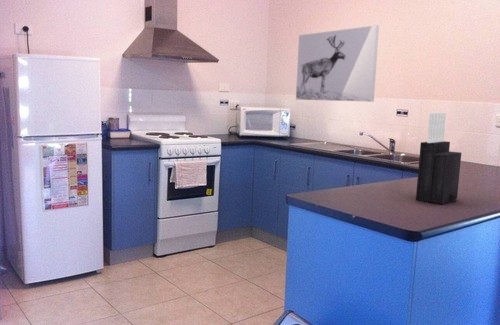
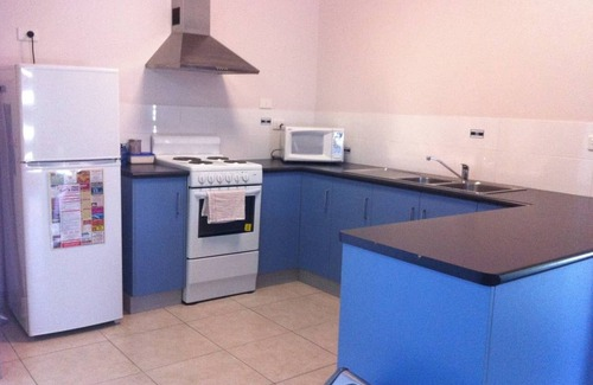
- knife block [415,112,462,205]
- wall art [295,24,380,103]
